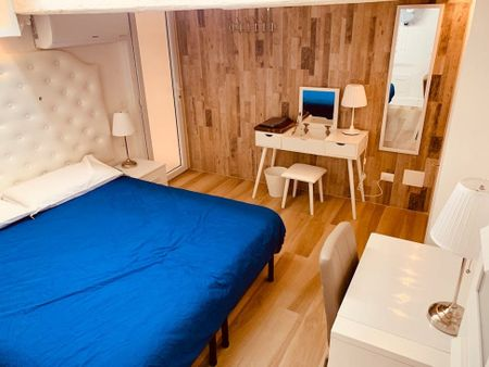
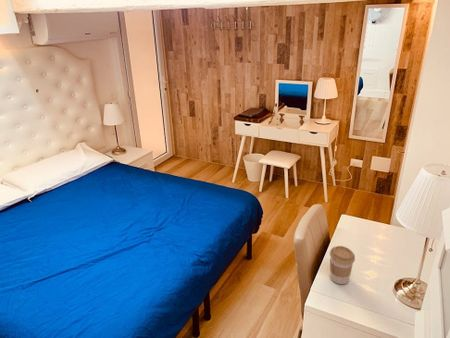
+ coffee cup [329,245,356,285]
